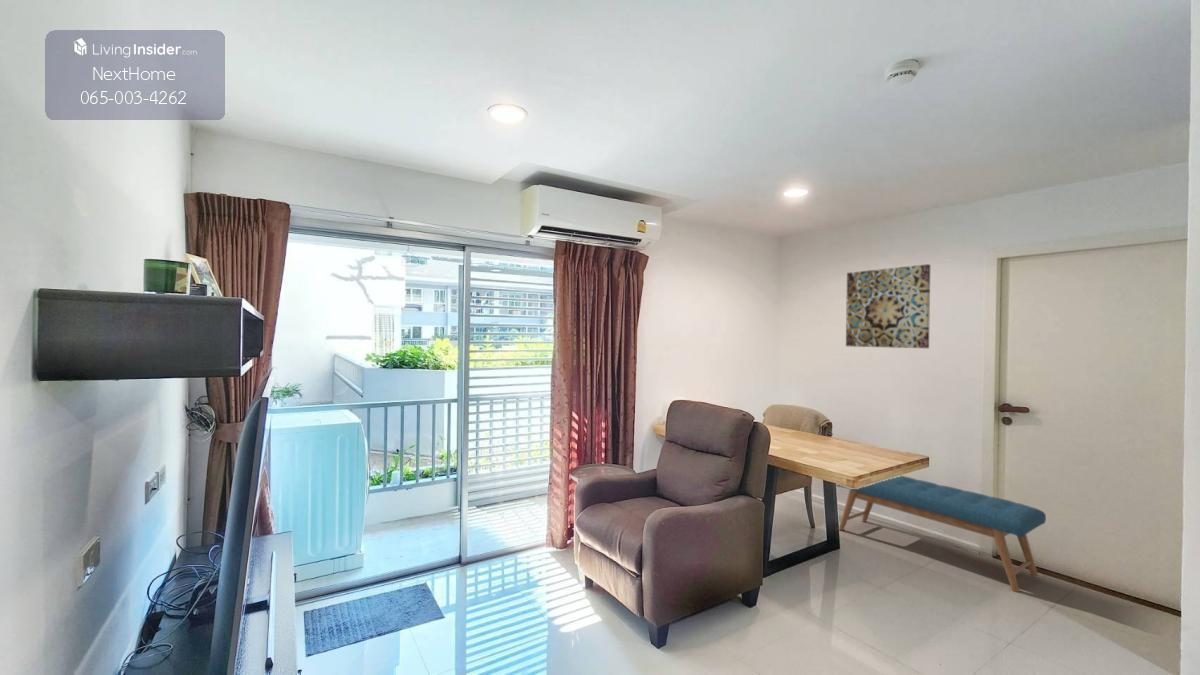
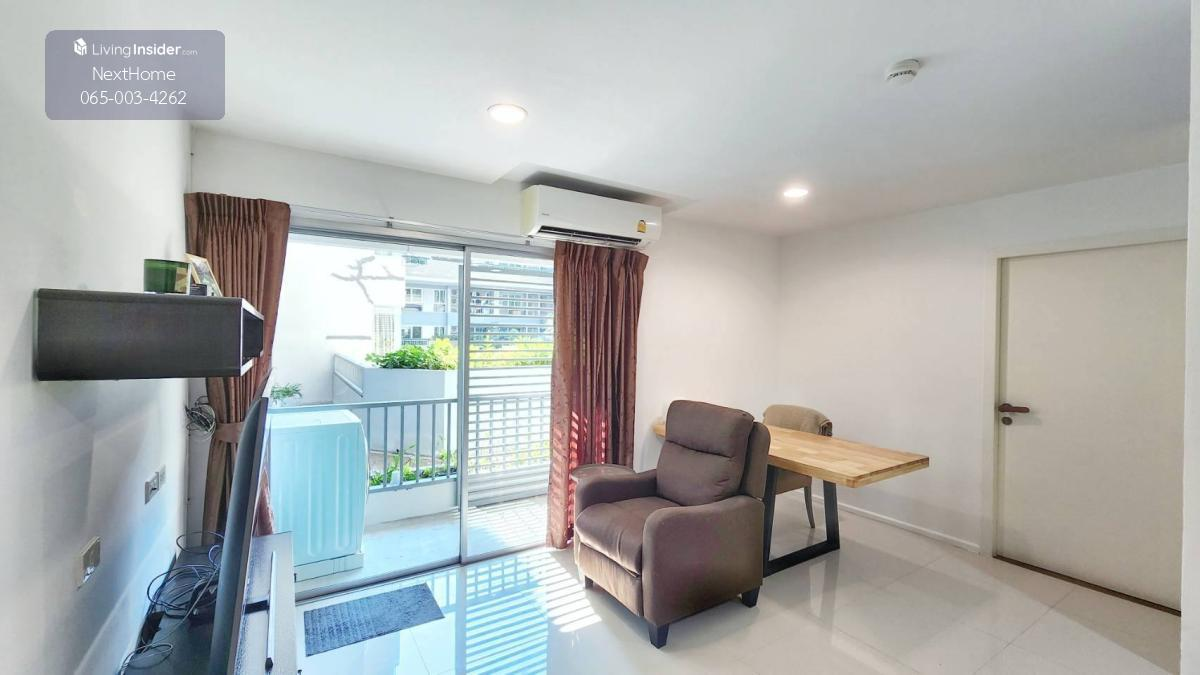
- bench [835,475,1047,593]
- wall art [845,263,931,349]
